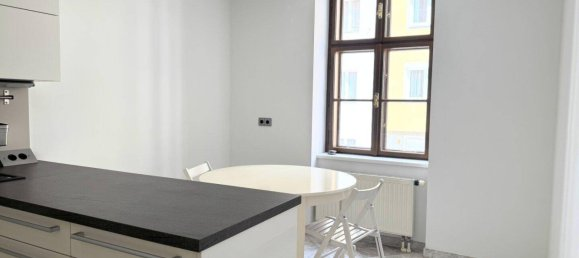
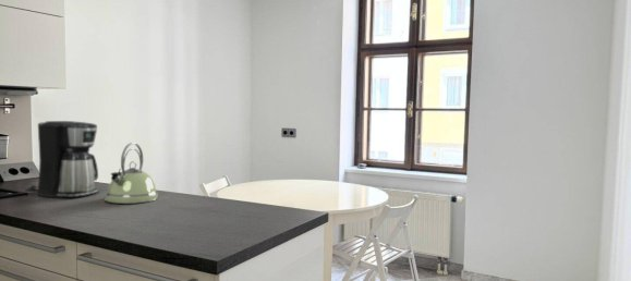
+ kettle [104,142,159,205]
+ coffee maker [24,120,99,199]
